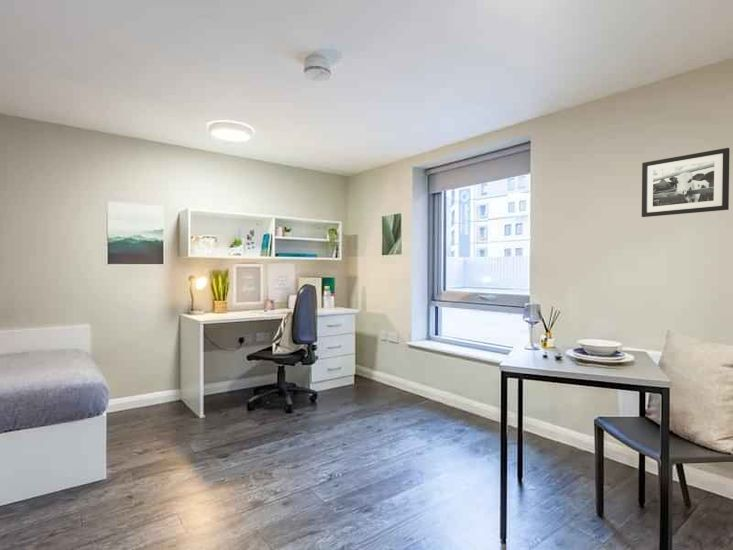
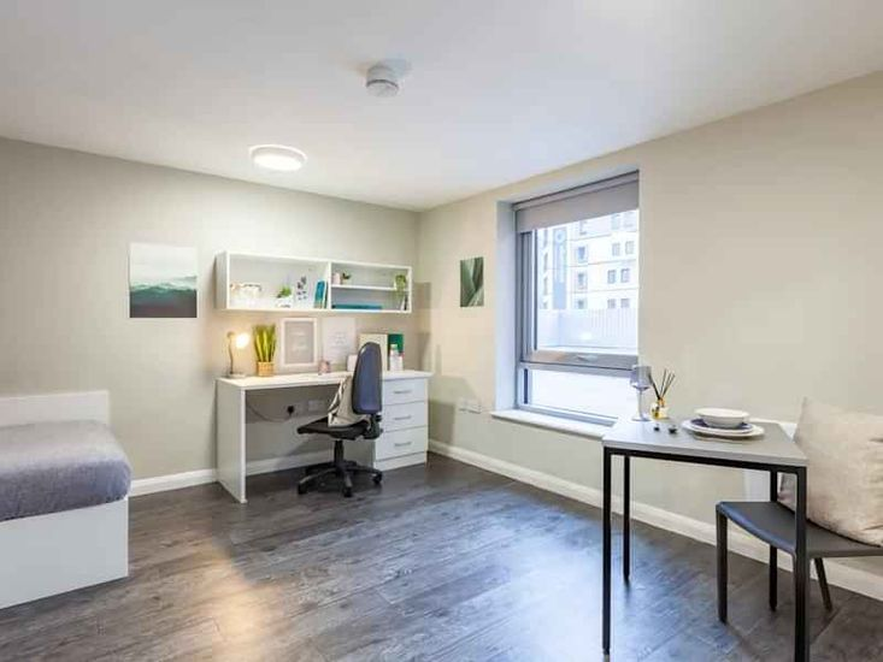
- picture frame [641,147,731,218]
